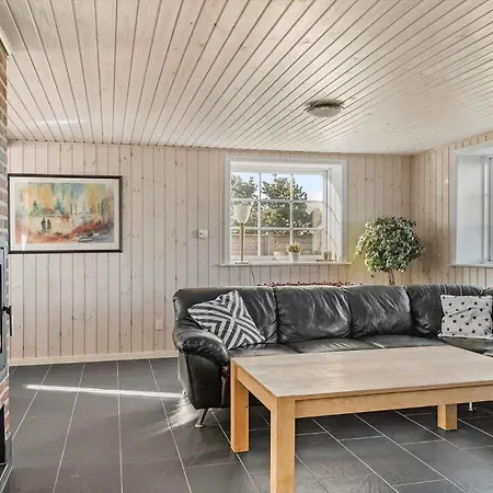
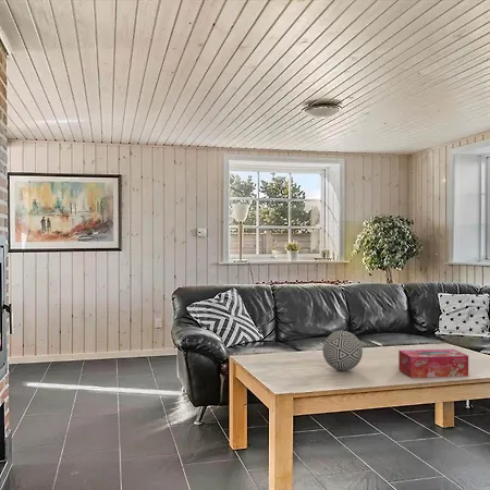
+ tissue box [397,348,469,379]
+ decorative ball [321,330,364,371]
